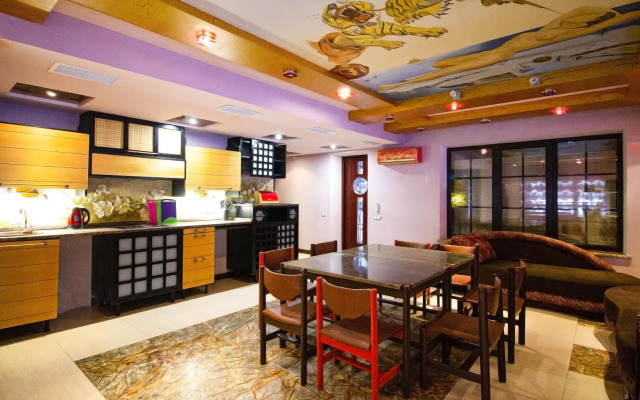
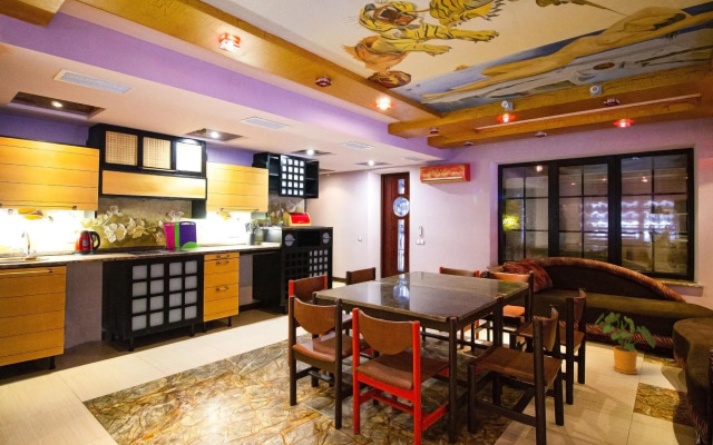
+ house plant [593,312,656,375]
